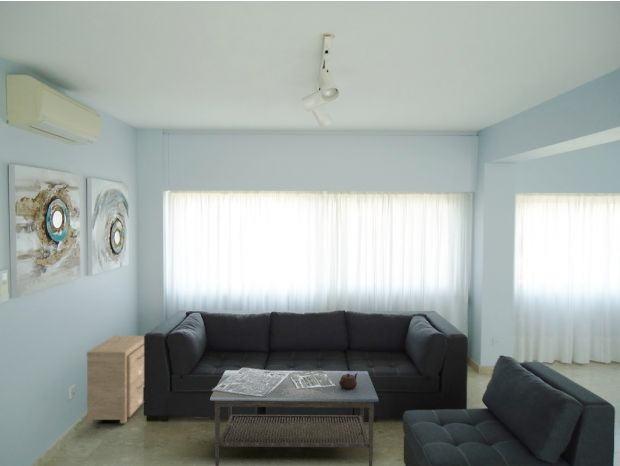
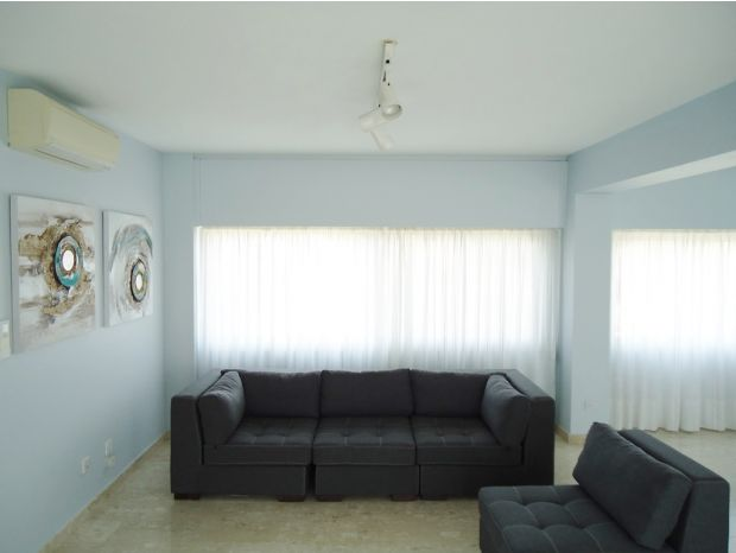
- side table [86,335,145,424]
- coffee table [209,367,379,466]
